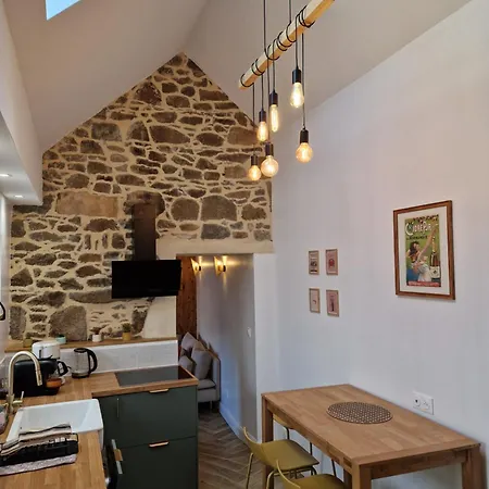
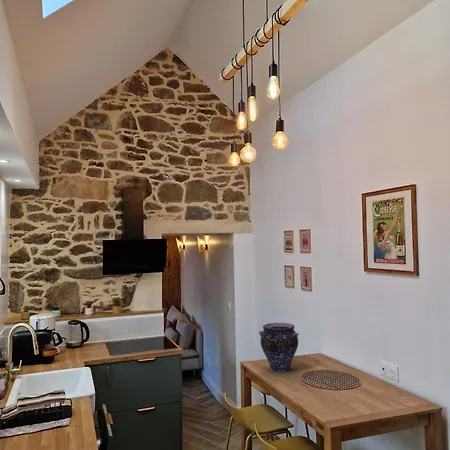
+ vase [258,322,300,373]
